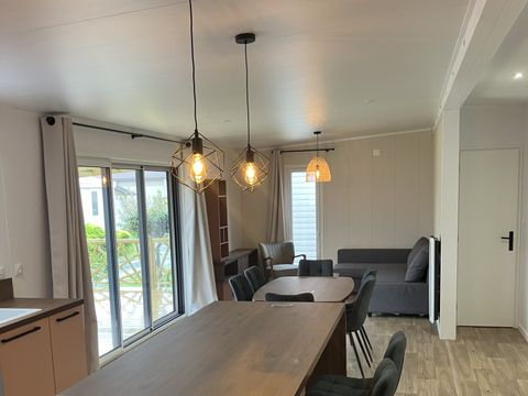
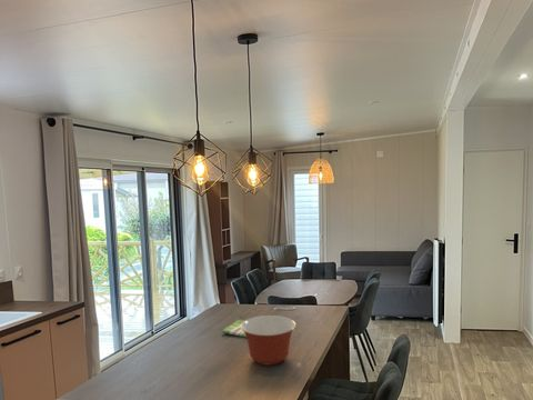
+ dish towel [222,319,247,338]
+ mixing bowl [241,314,296,366]
